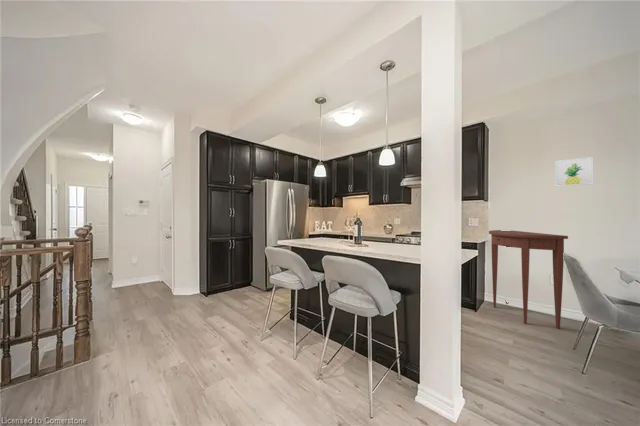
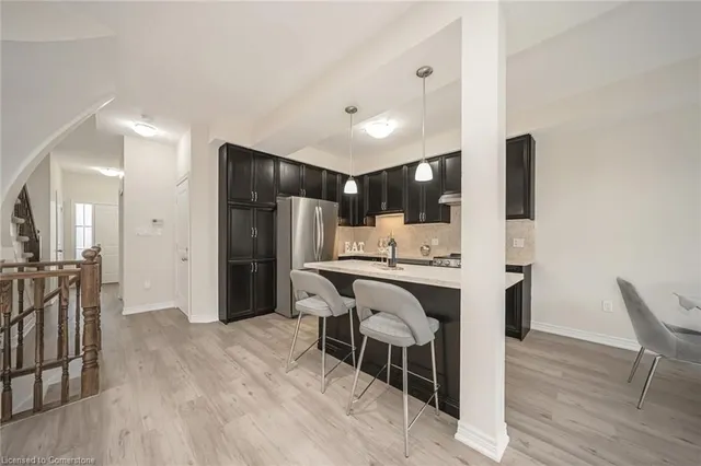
- console table [488,229,569,330]
- wall art [554,156,594,188]
